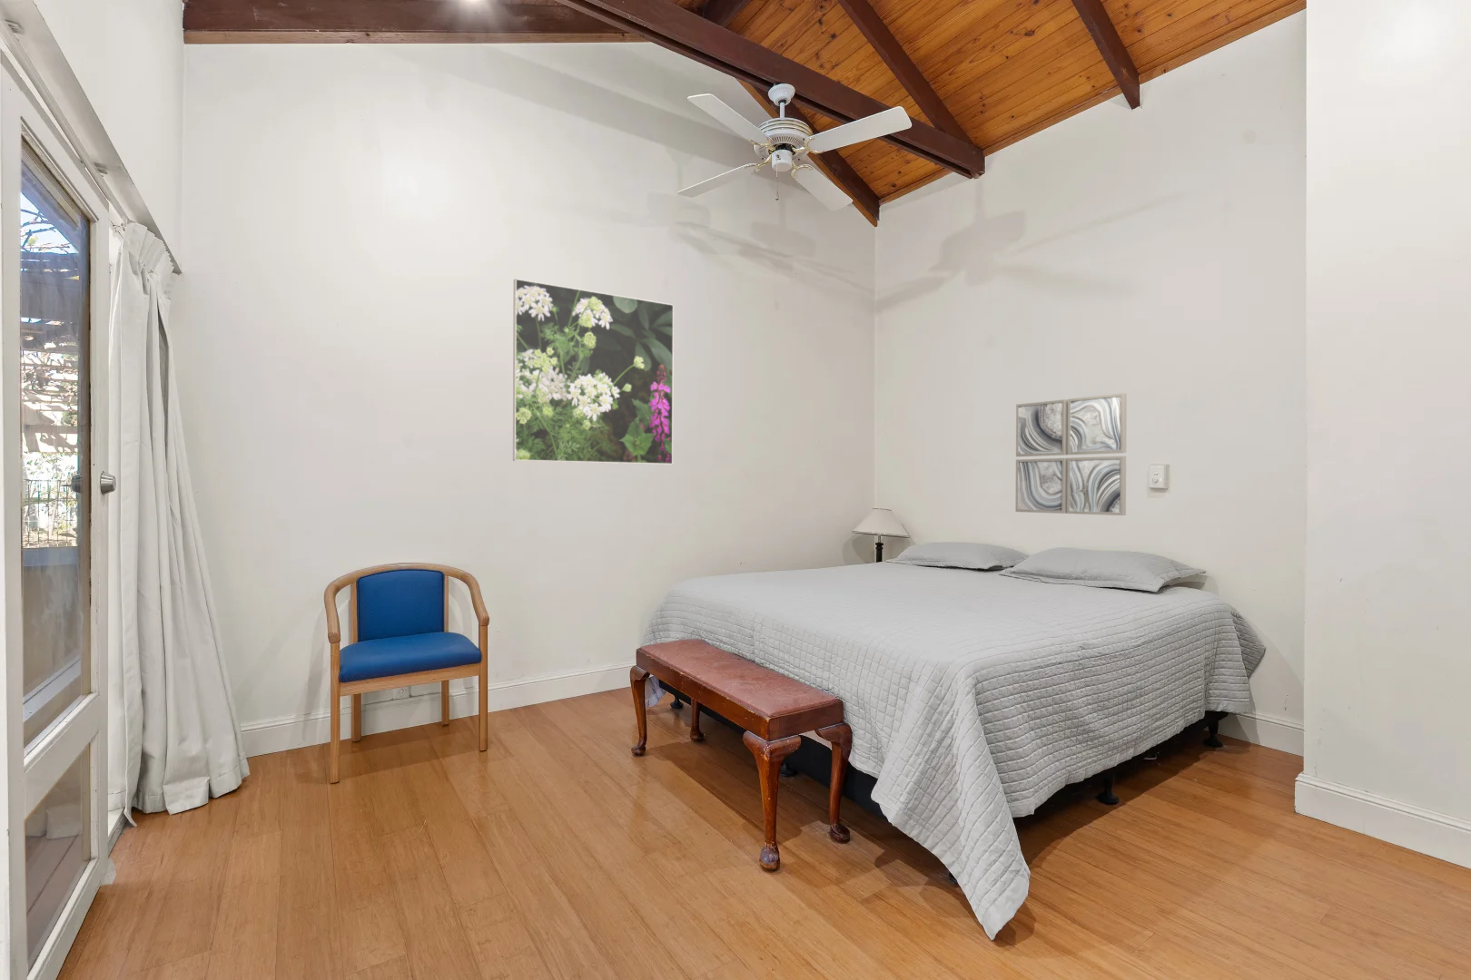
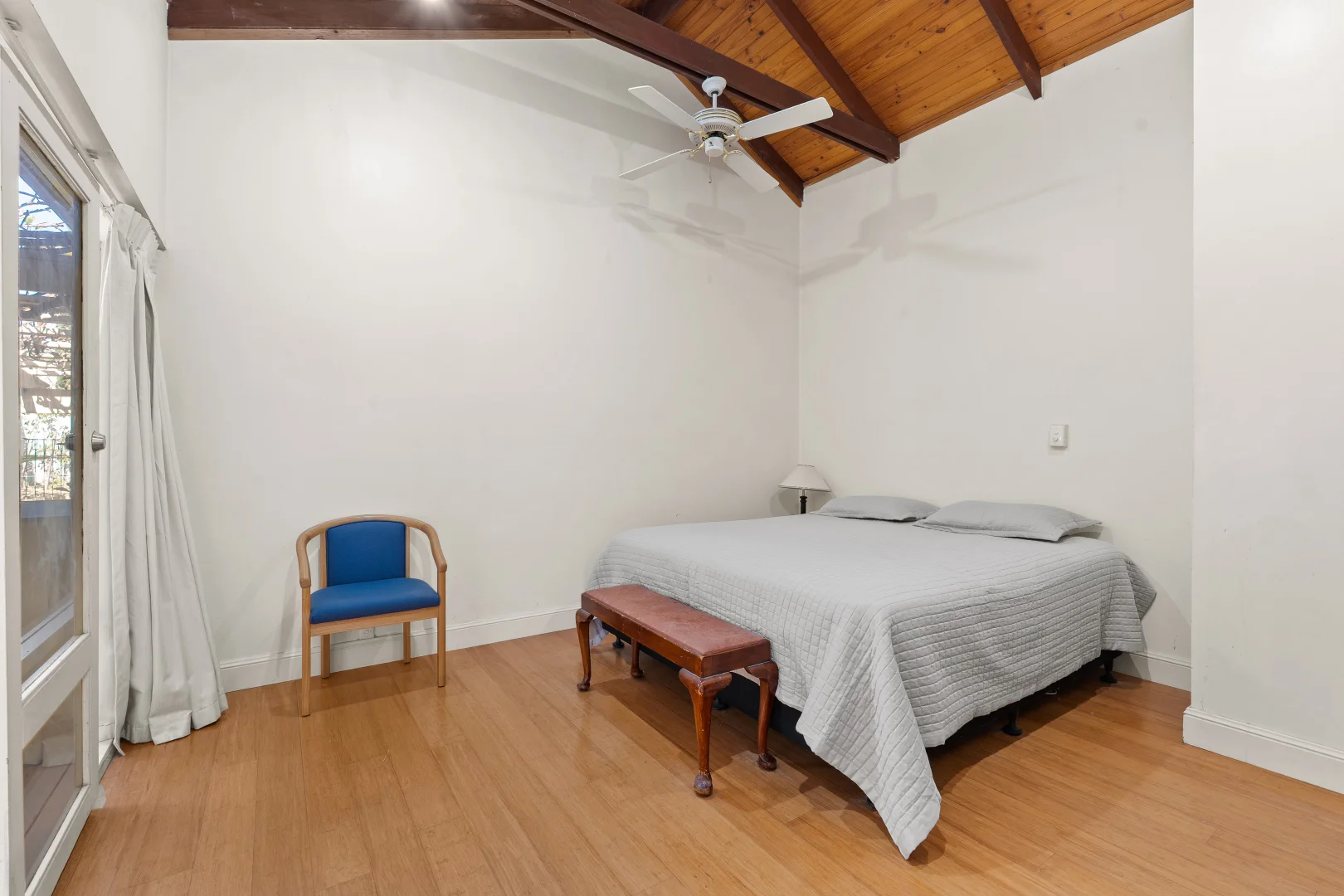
- wall art [1015,392,1127,516]
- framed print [512,278,674,466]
